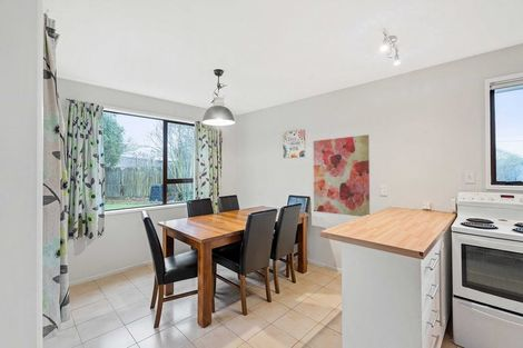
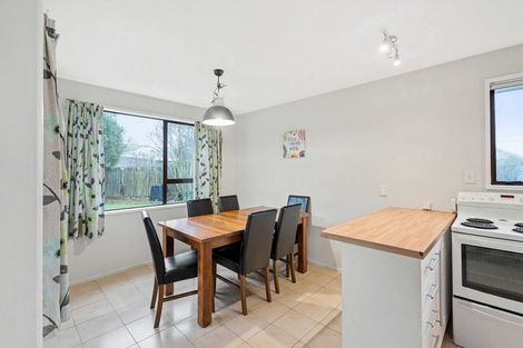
- wall art [313,133,371,218]
